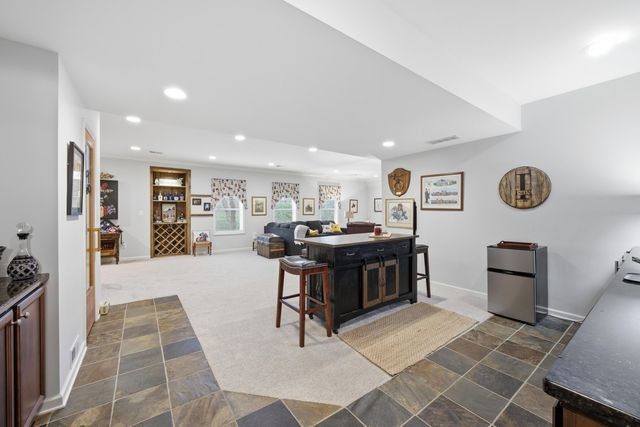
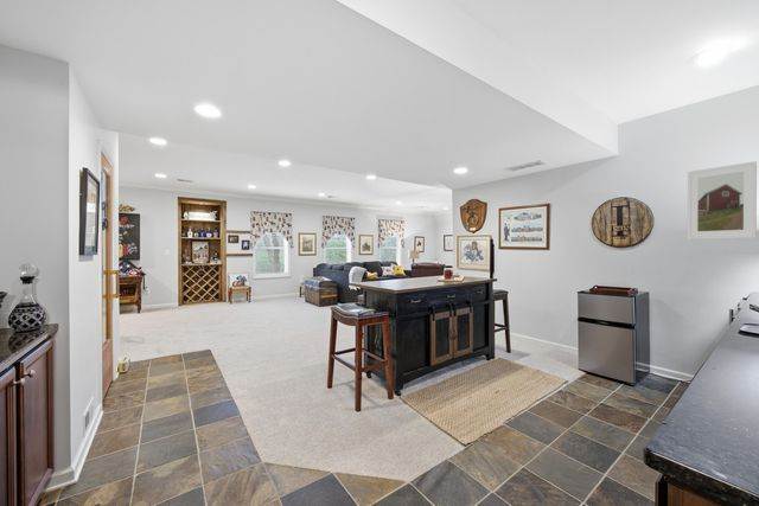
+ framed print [687,160,758,241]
